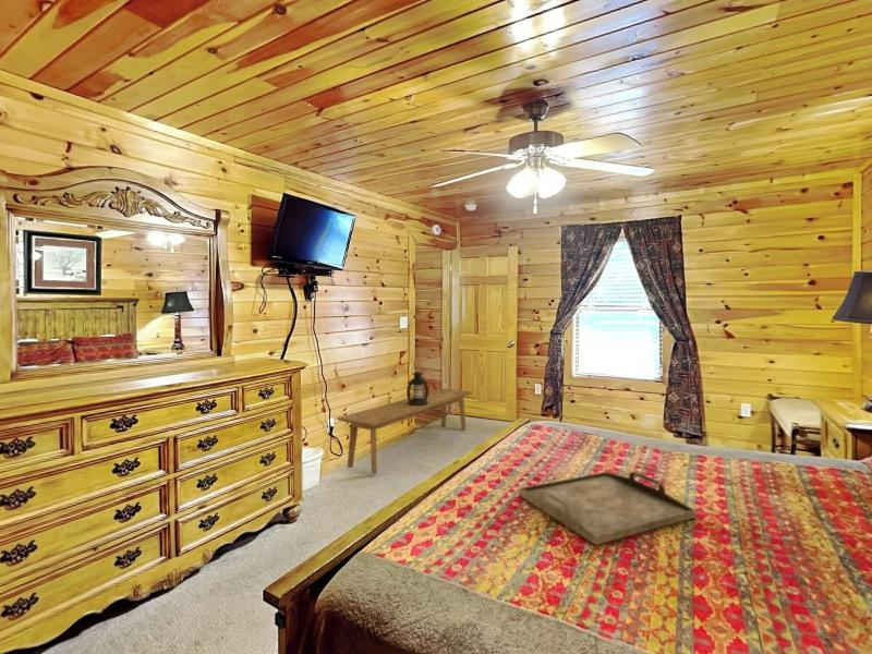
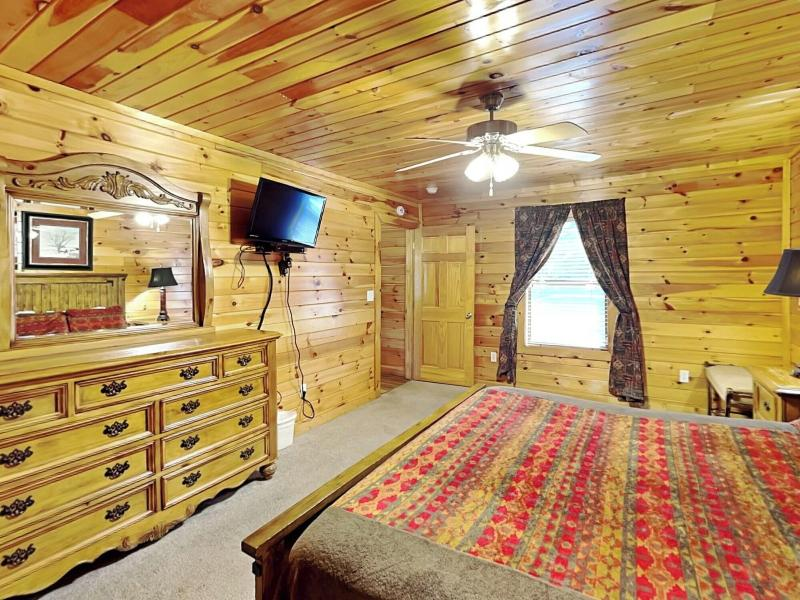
- lantern [405,366,429,405]
- bench [336,387,474,475]
- serving tray [518,471,697,546]
